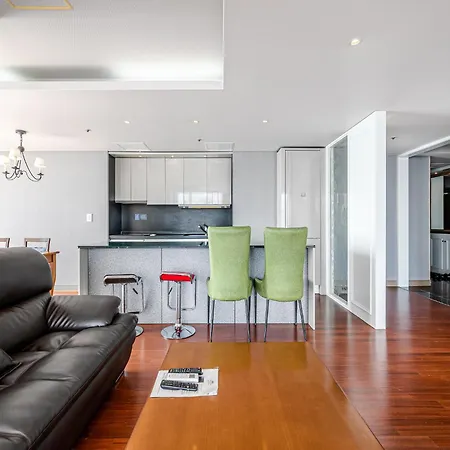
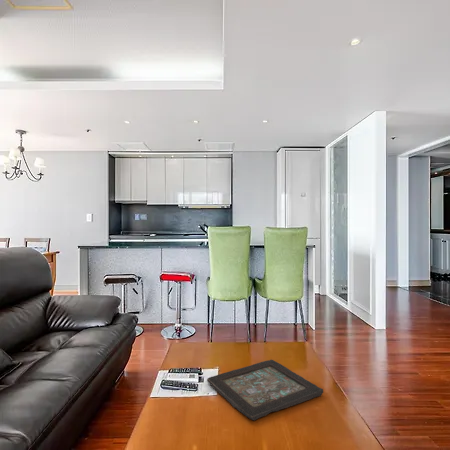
+ decorative tray [206,359,324,421]
